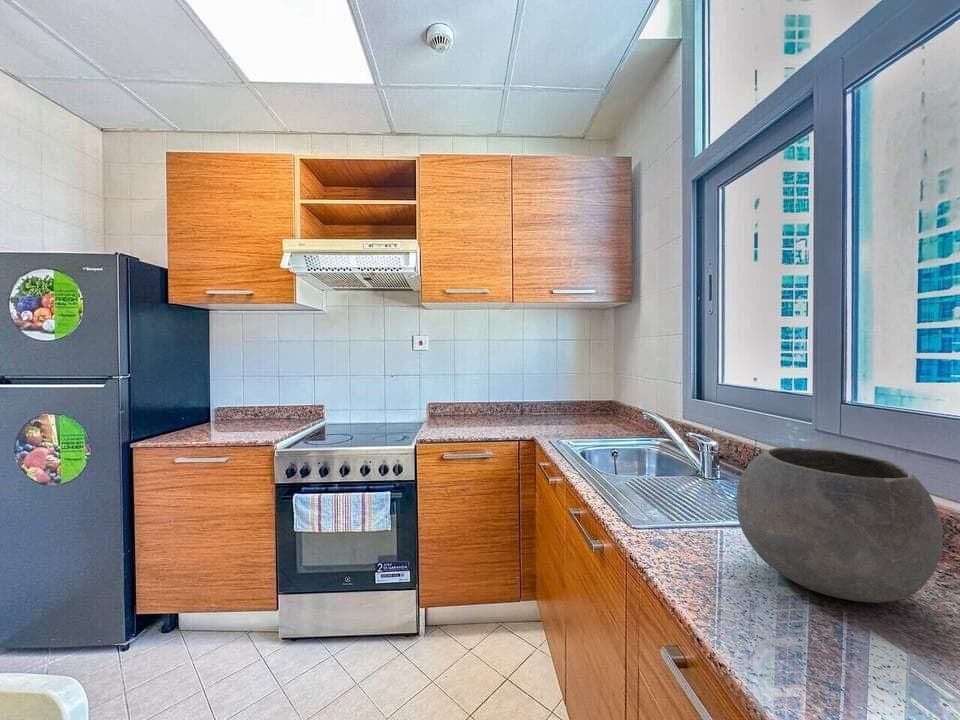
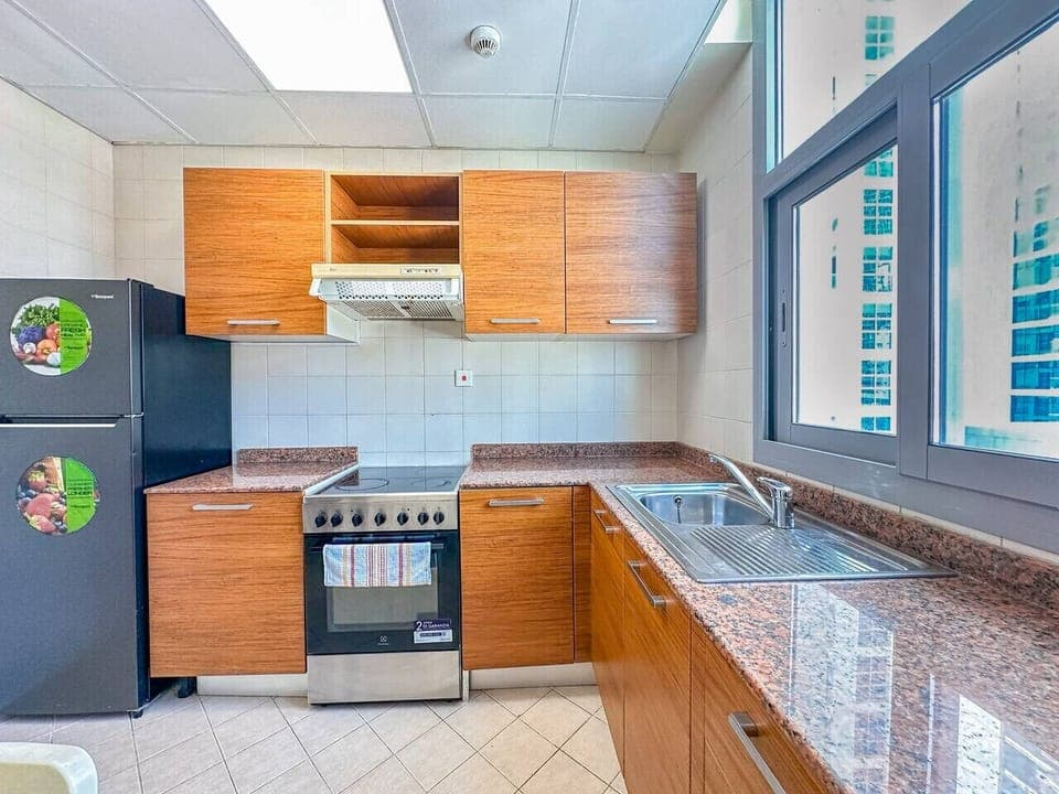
- bowl [735,446,944,604]
